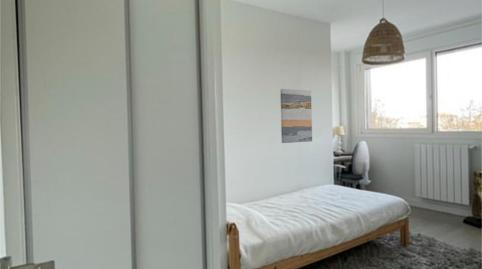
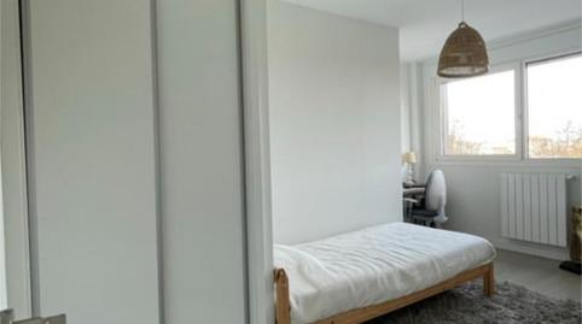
- wall art [279,88,313,144]
